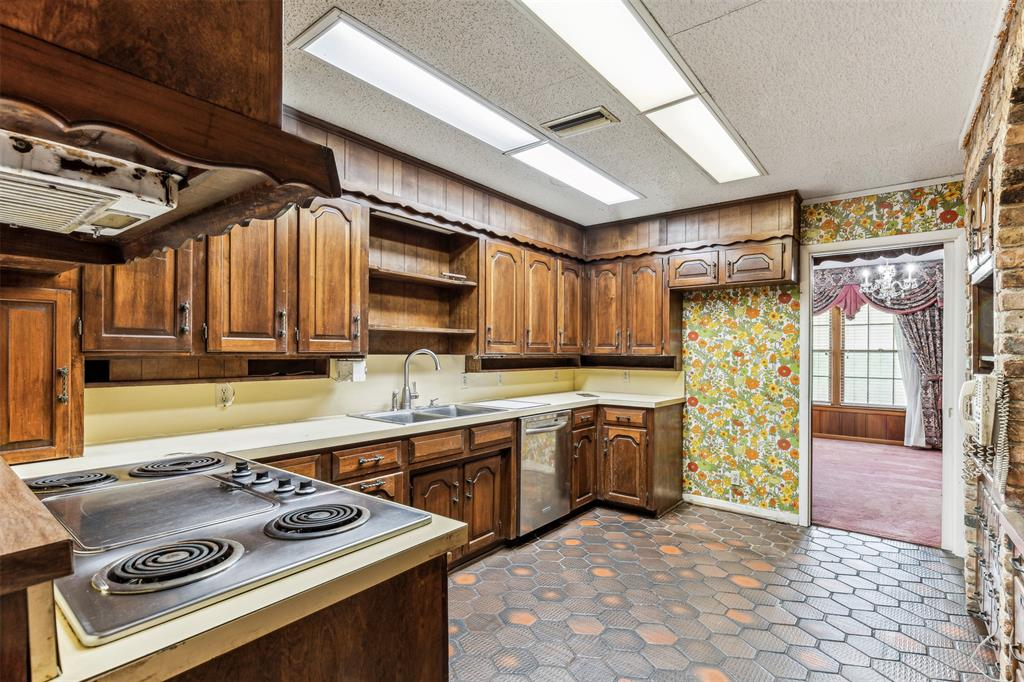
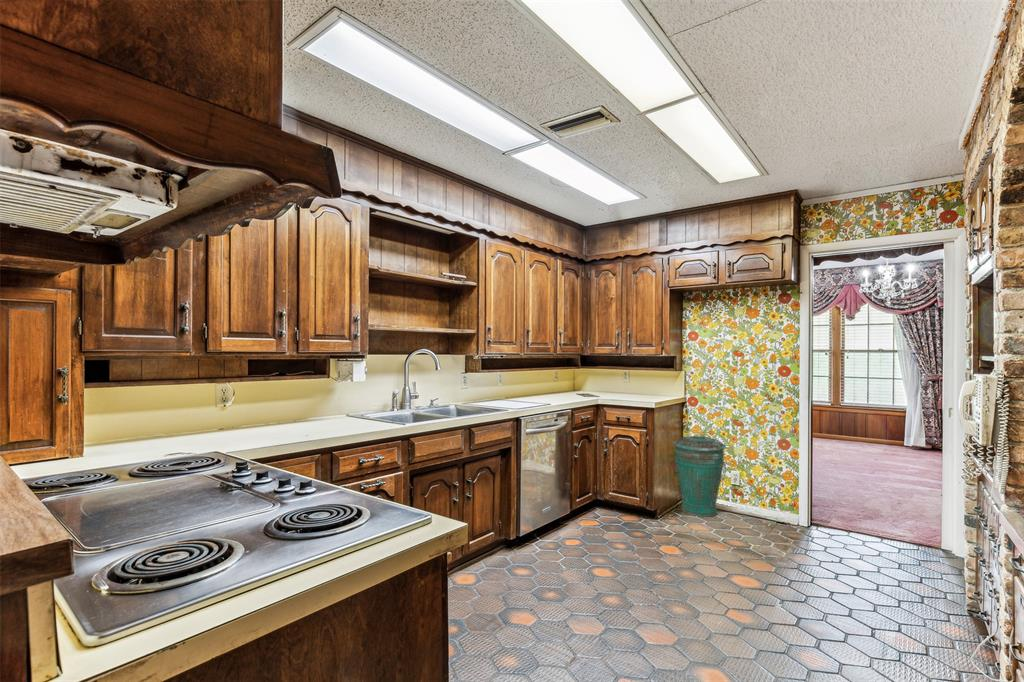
+ trash can [672,433,727,518]
